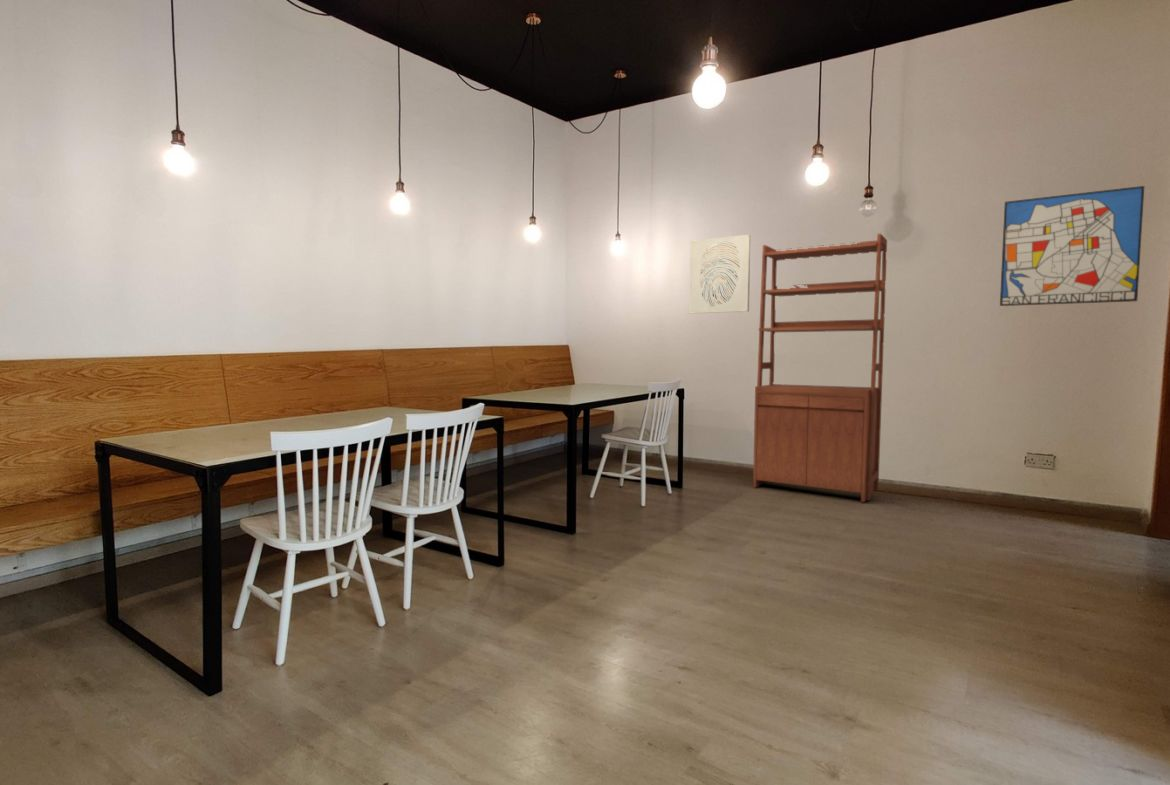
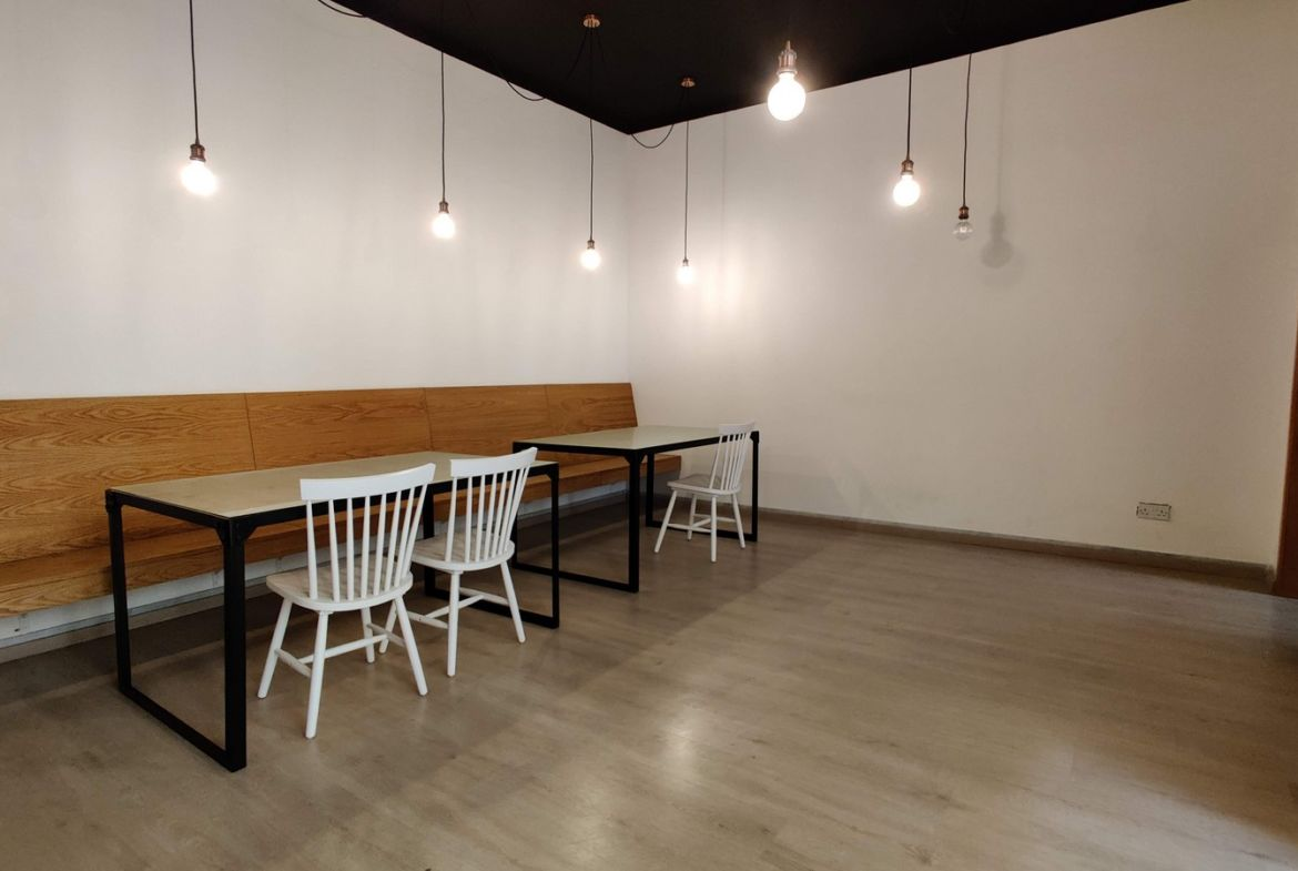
- bookshelf [752,232,888,503]
- wall art [999,185,1145,307]
- wall art [688,234,752,315]
